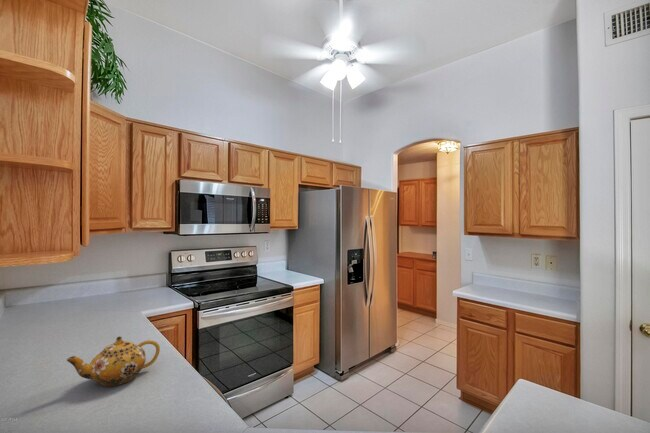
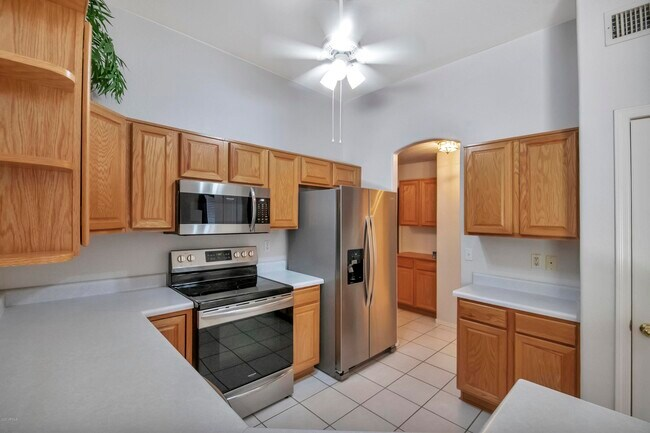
- teapot [66,336,161,388]
